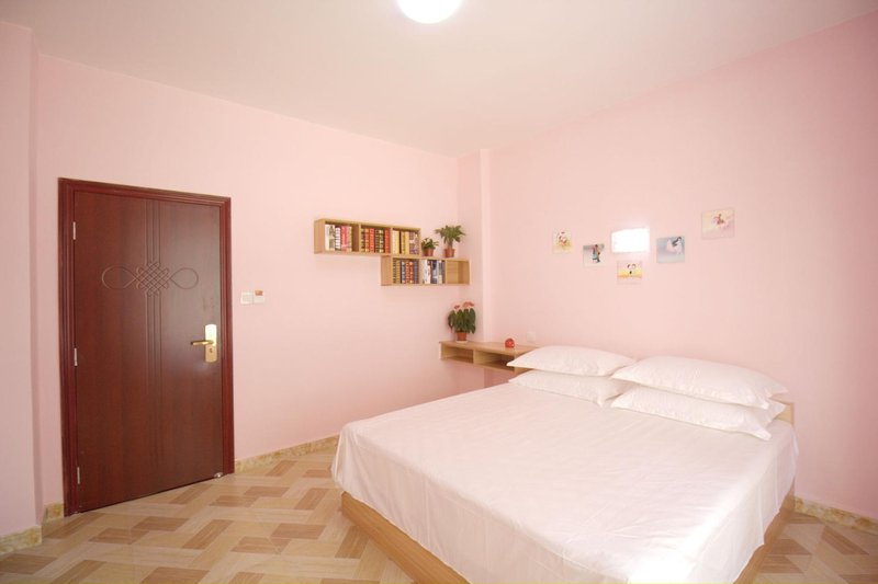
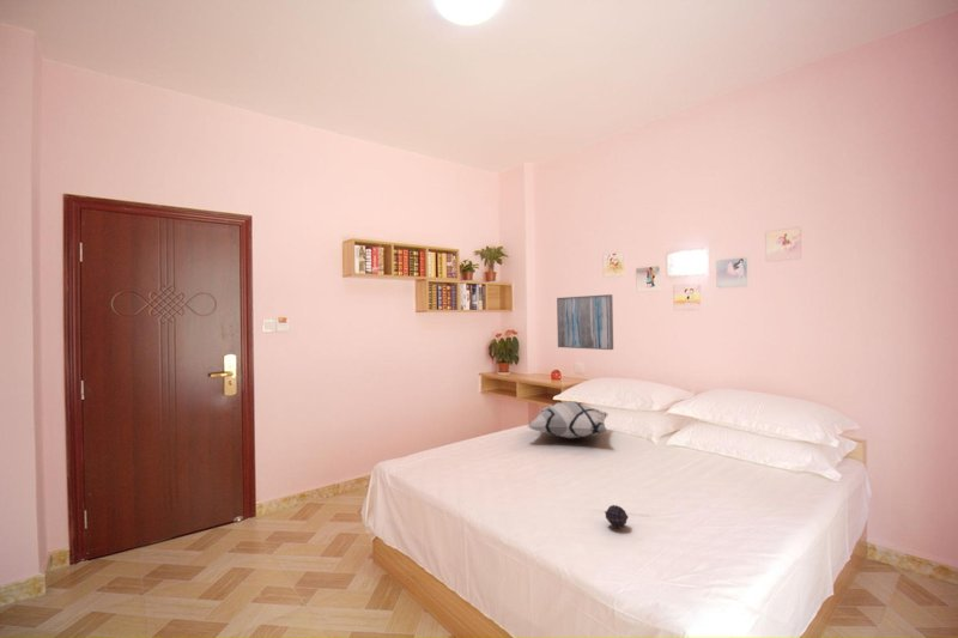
+ decorative pillow [527,400,610,439]
+ wall art [556,293,614,351]
+ toy ball [604,504,630,529]
